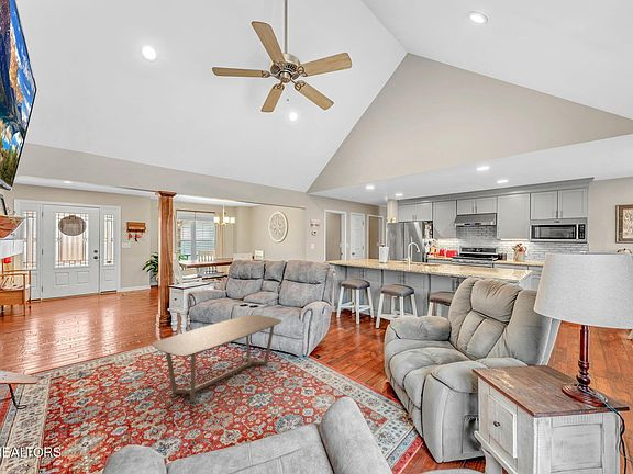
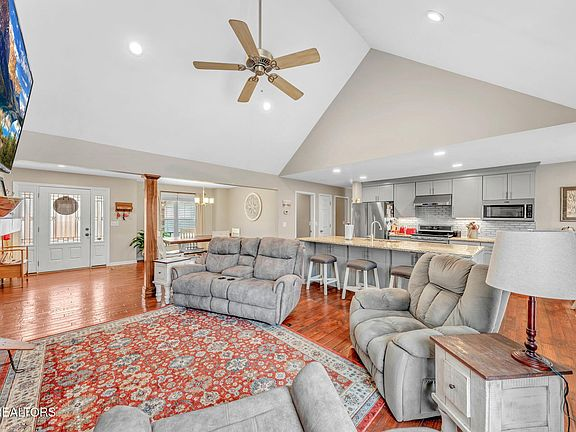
- coffee table [151,314,282,404]
